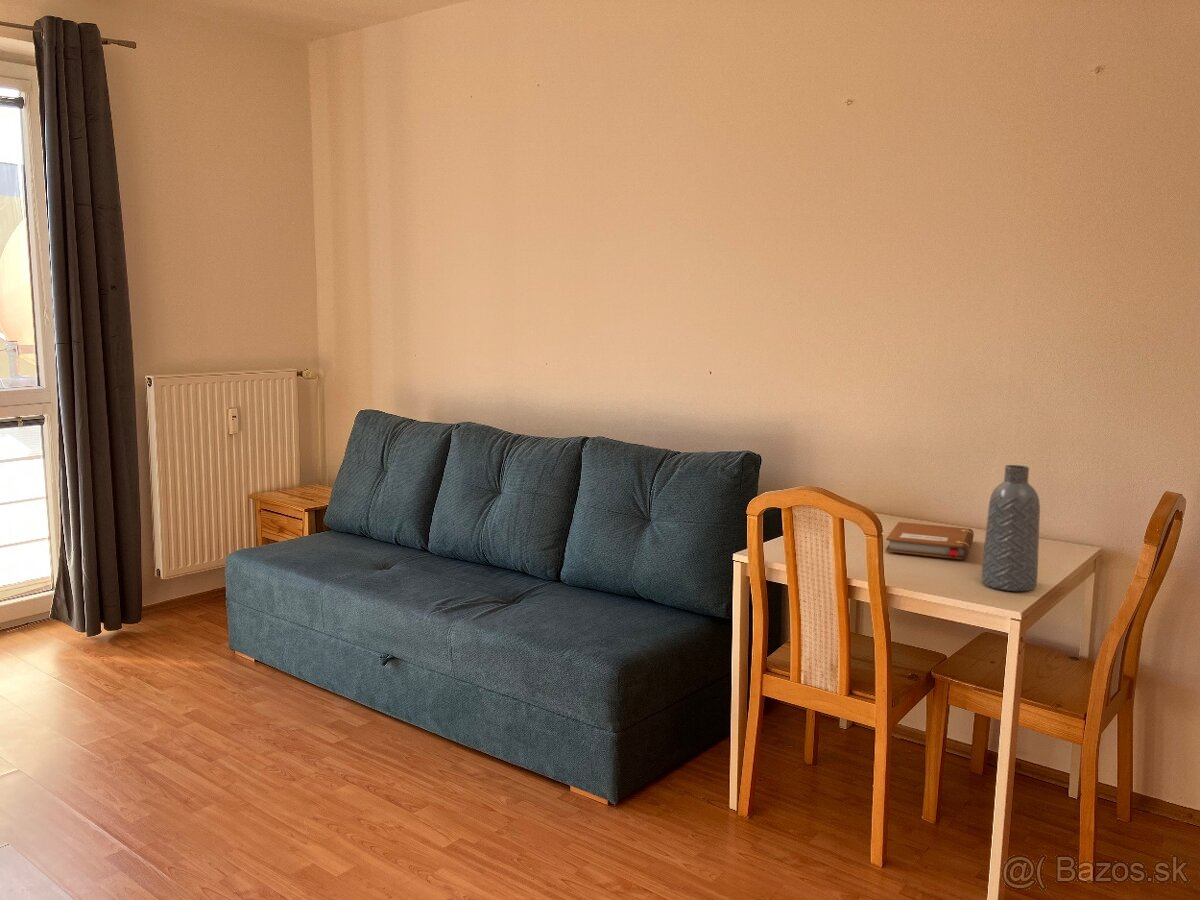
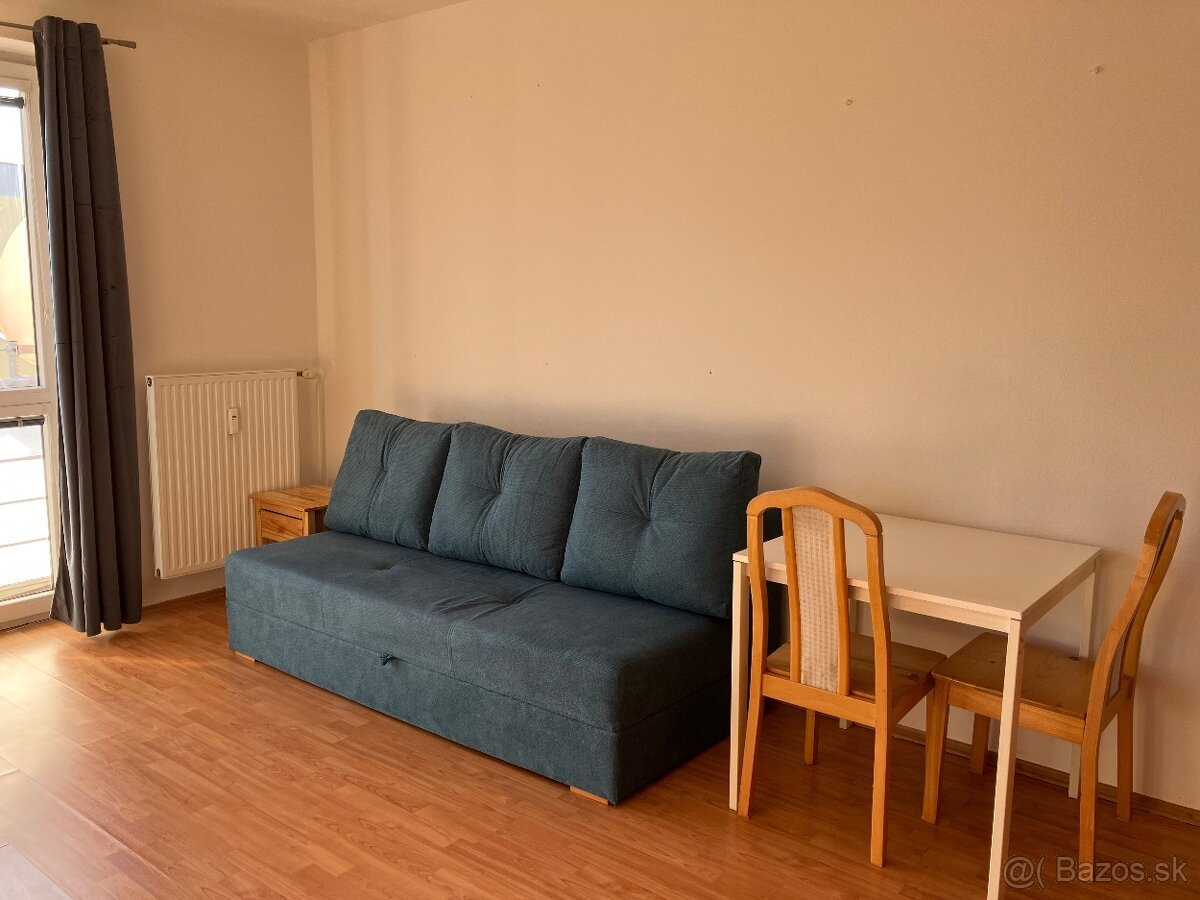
- vase [980,464,1041,592]
- notebook [885,521,975,560]
